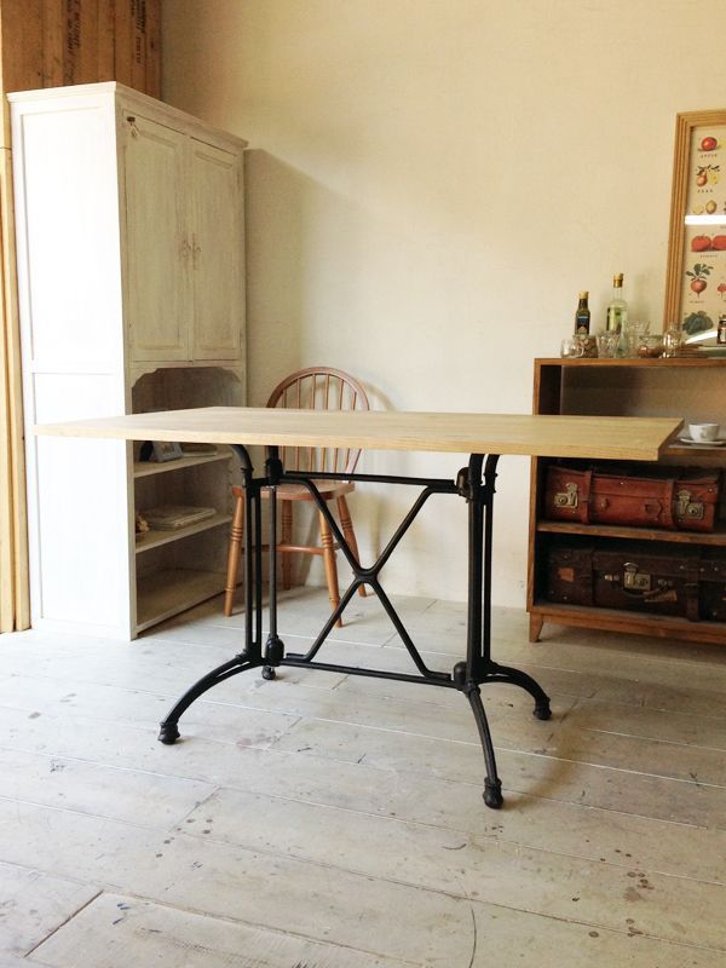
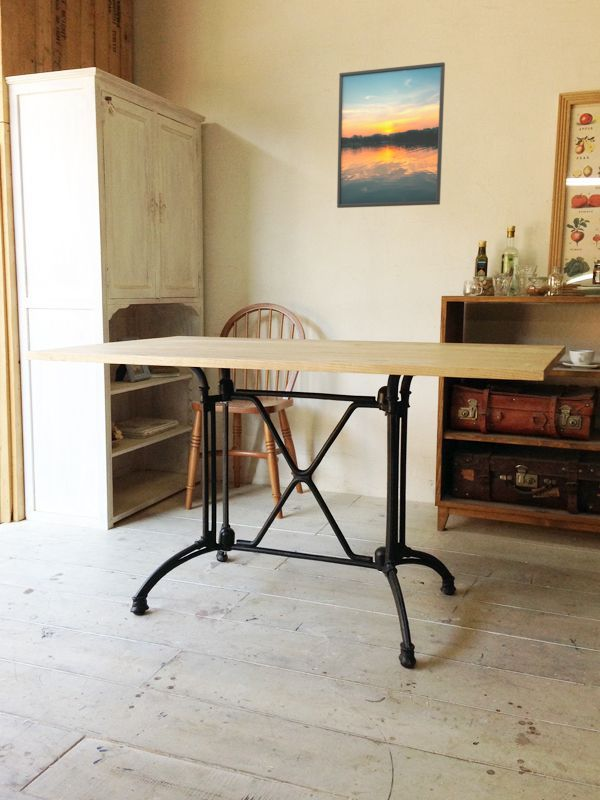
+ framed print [336,61,446,209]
